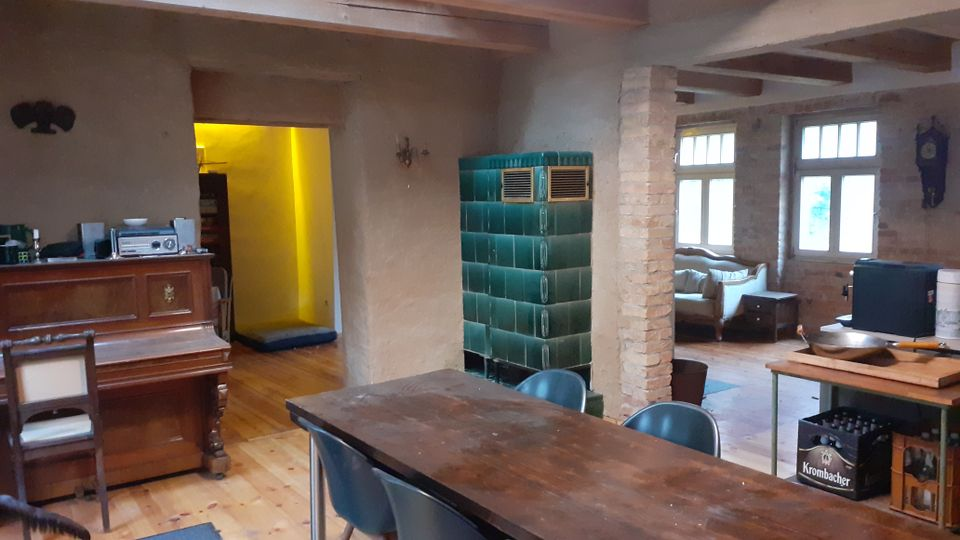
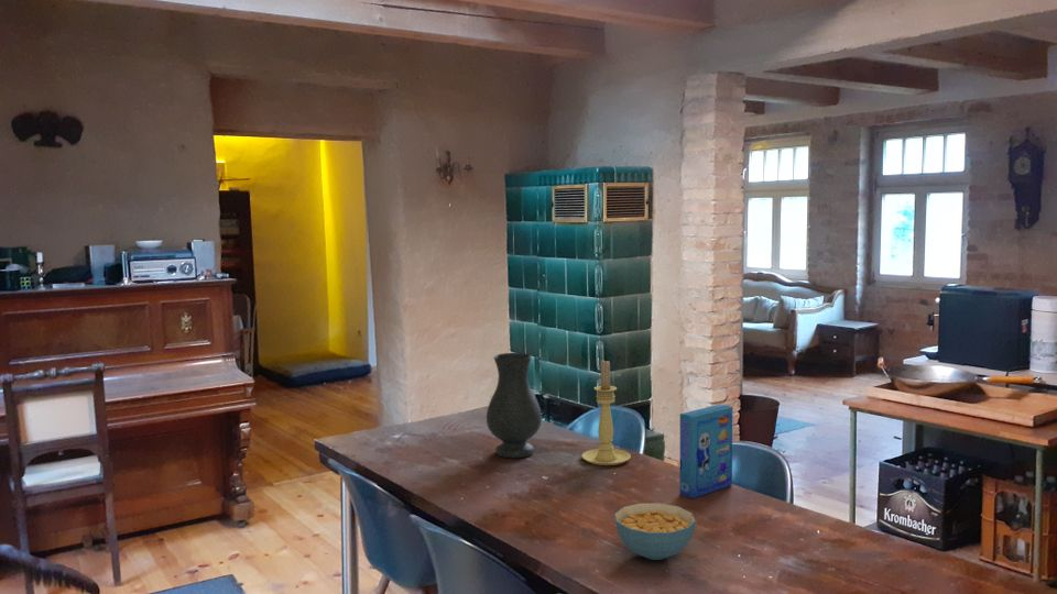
+ vase [486,352,543,460]
+ cereal bowl [613,502,697,561]
+ candle holder [580,359,632,466]
+ cereal box [679,404,733,499]
